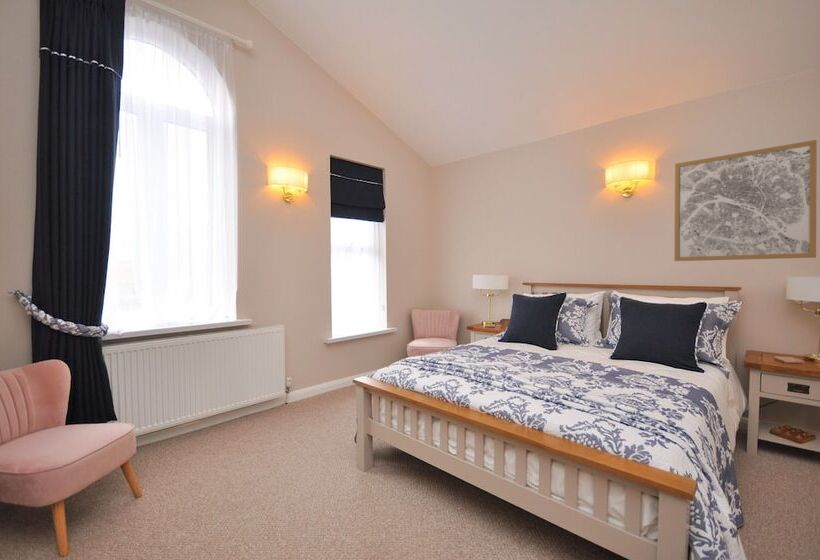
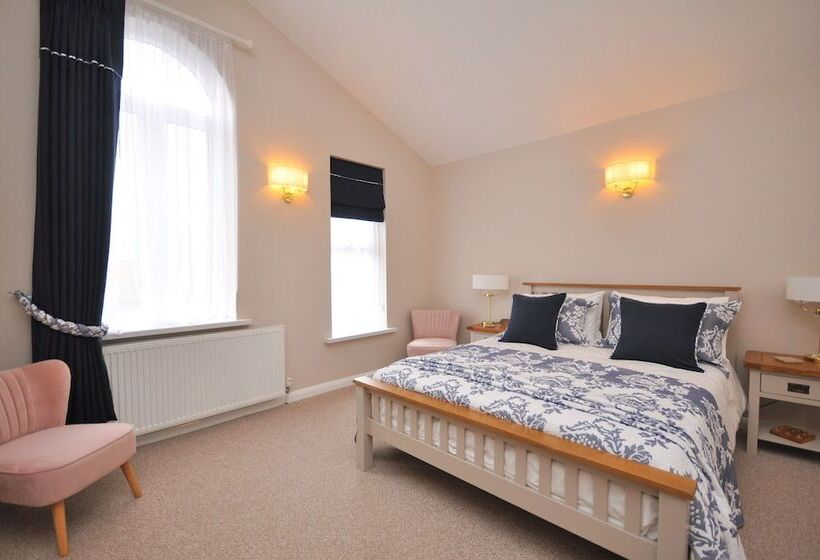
- wall art [673,139,818,262]
